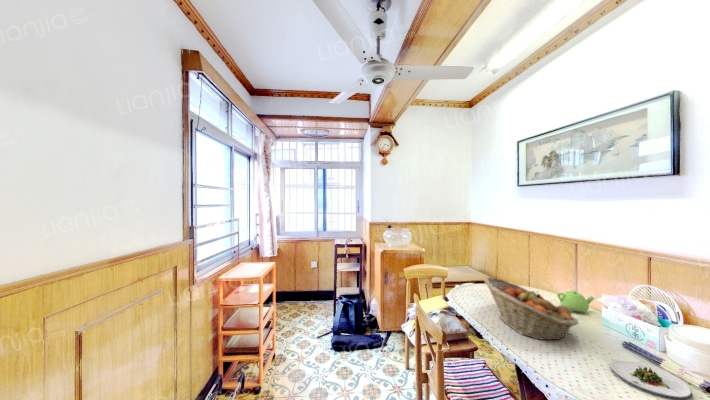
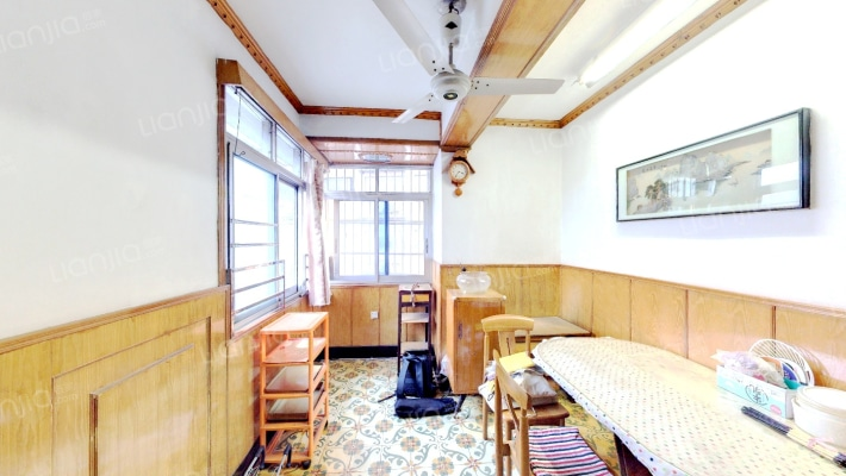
- fruit basket [483,276,580,341]
- teapot [556,289,596,314]
- salad plate [609,359,694,400]
